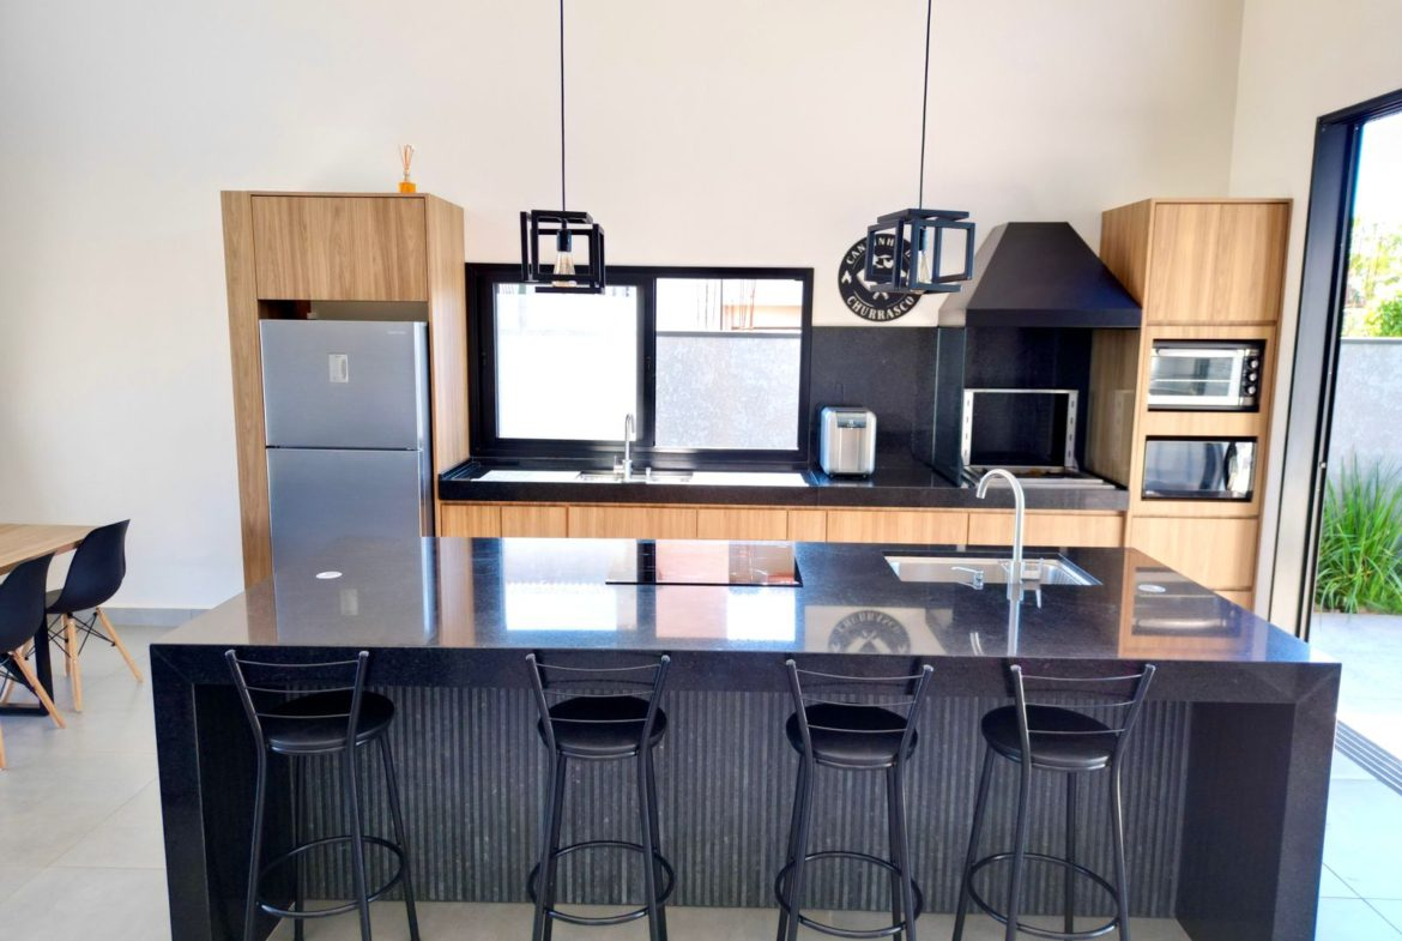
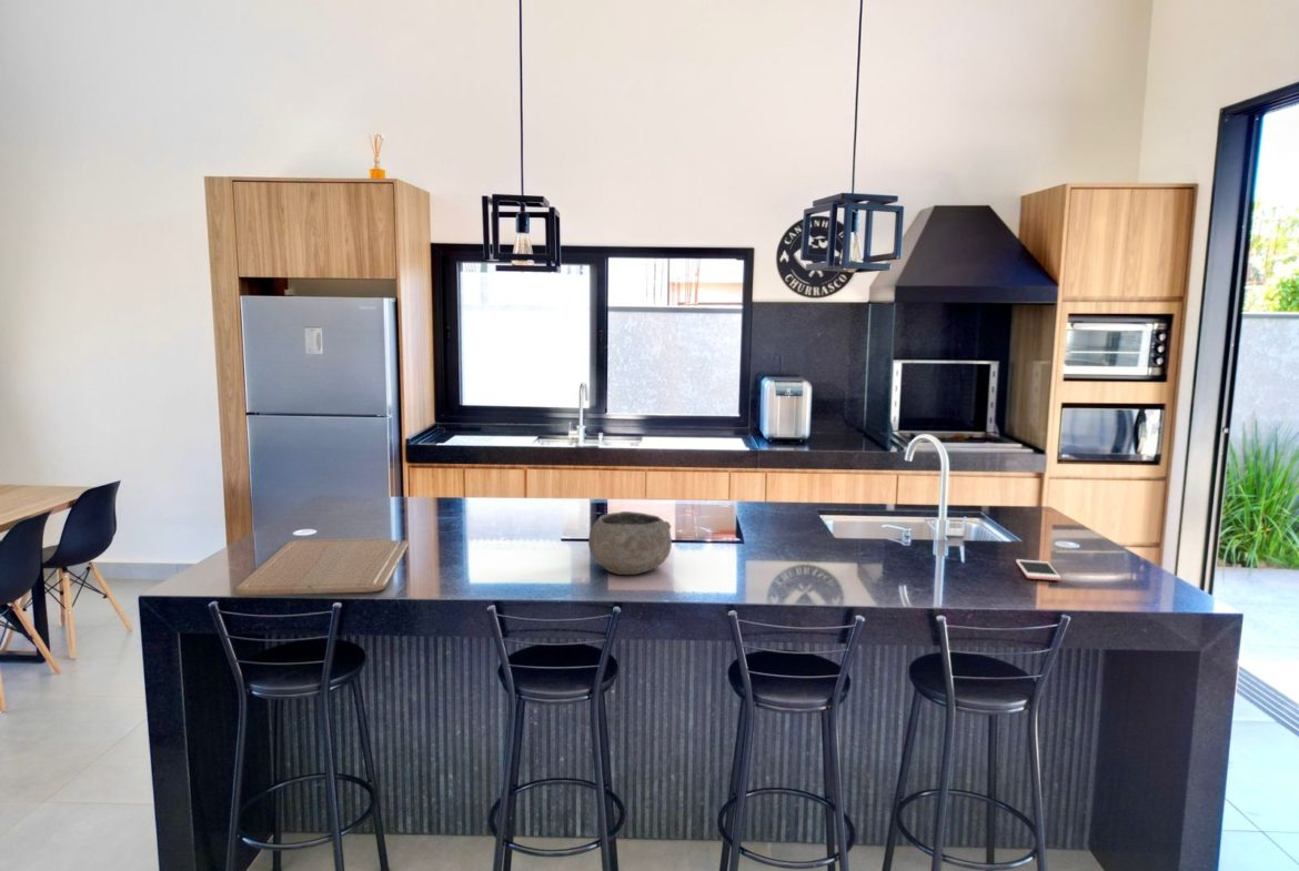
+ bowl [587,510,673,576]
+ cell phone [1015,558,1063,581]
+ chopping board [235,537,410,596]
